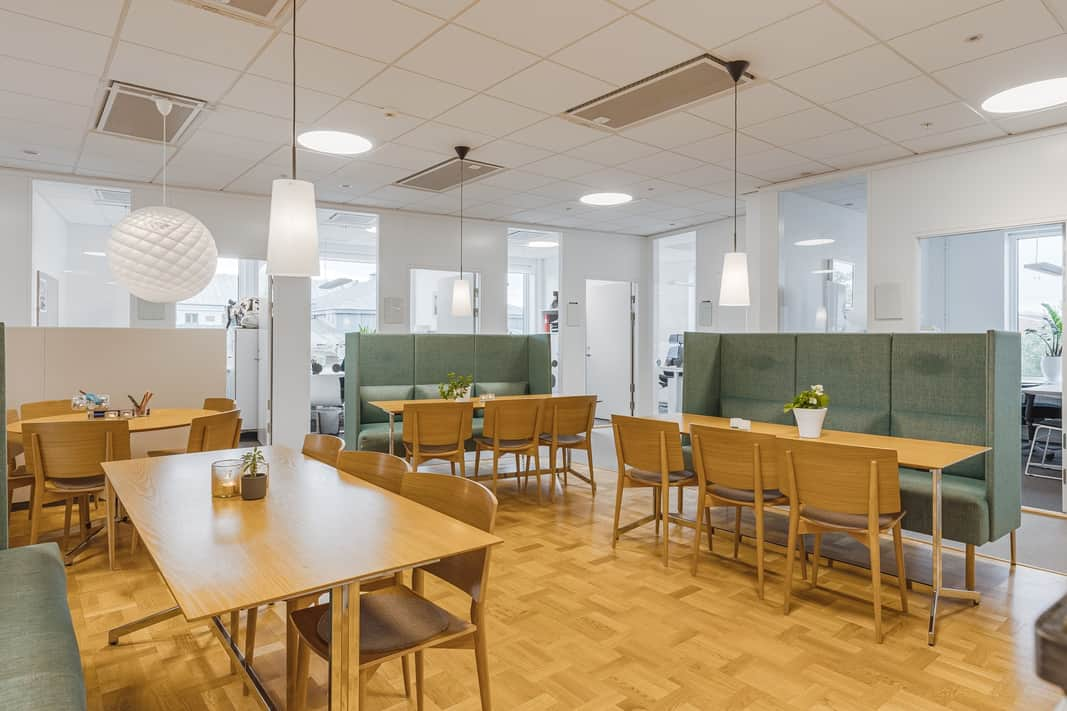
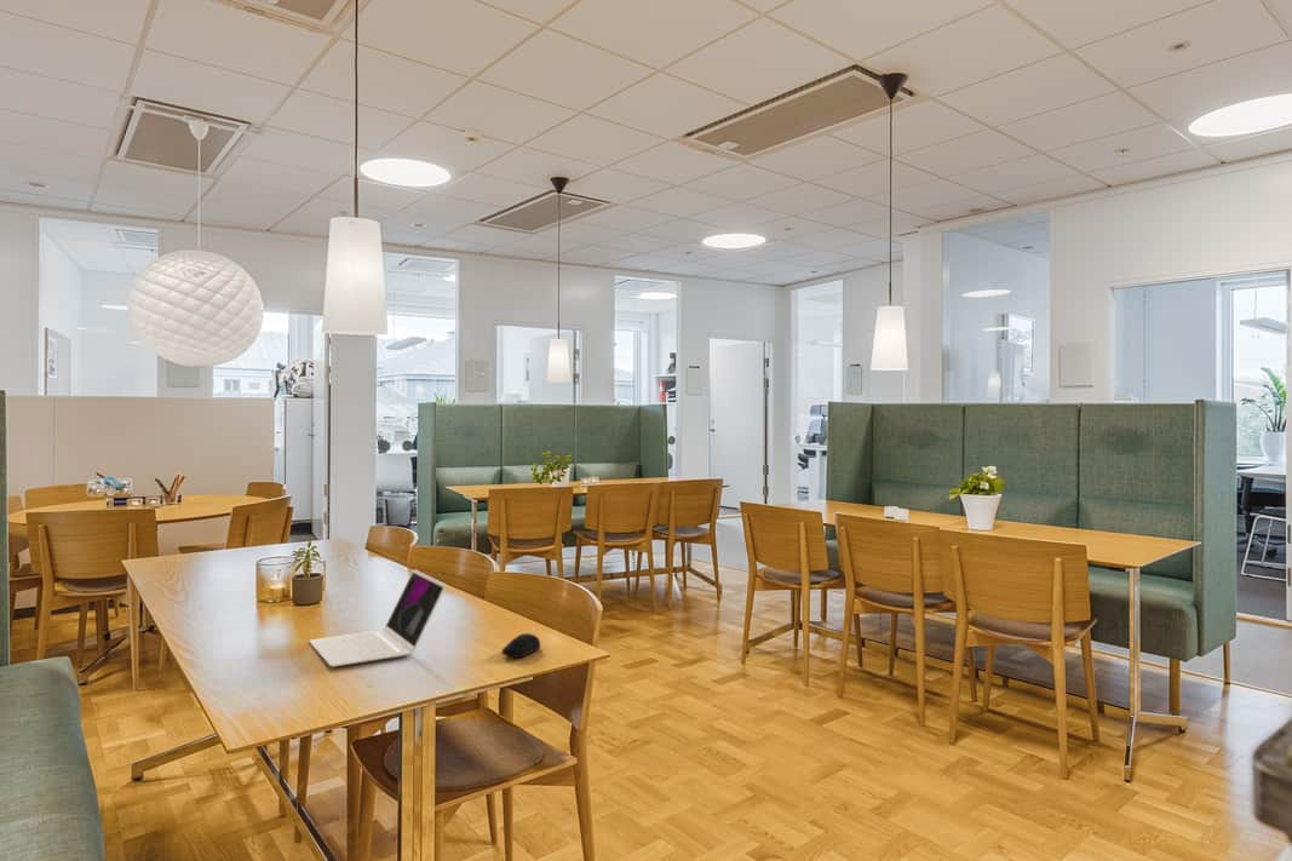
+ laptop [308,568,447,668]
+ computer mouse [500,632,541,659]
